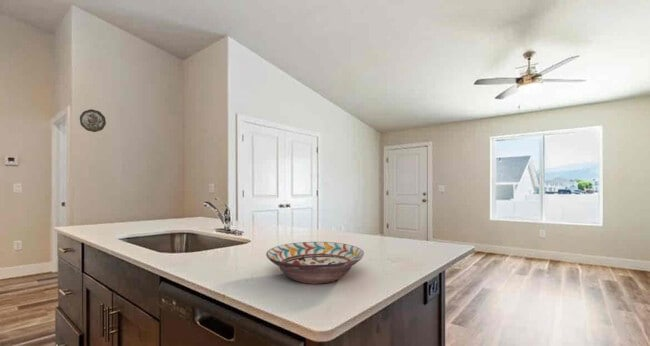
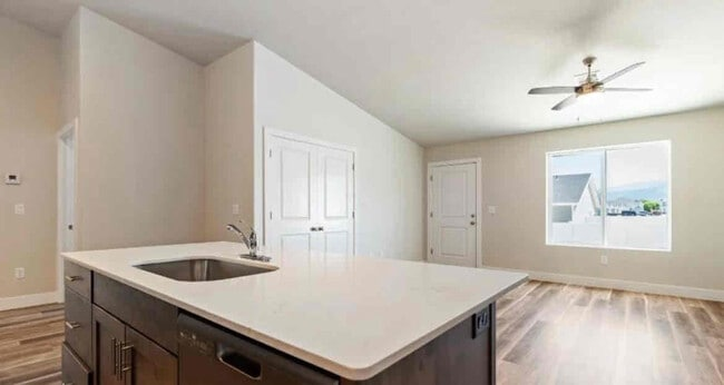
- decorative bowl [265,241,365,285]
- decorative plate [79,108,107,133]
